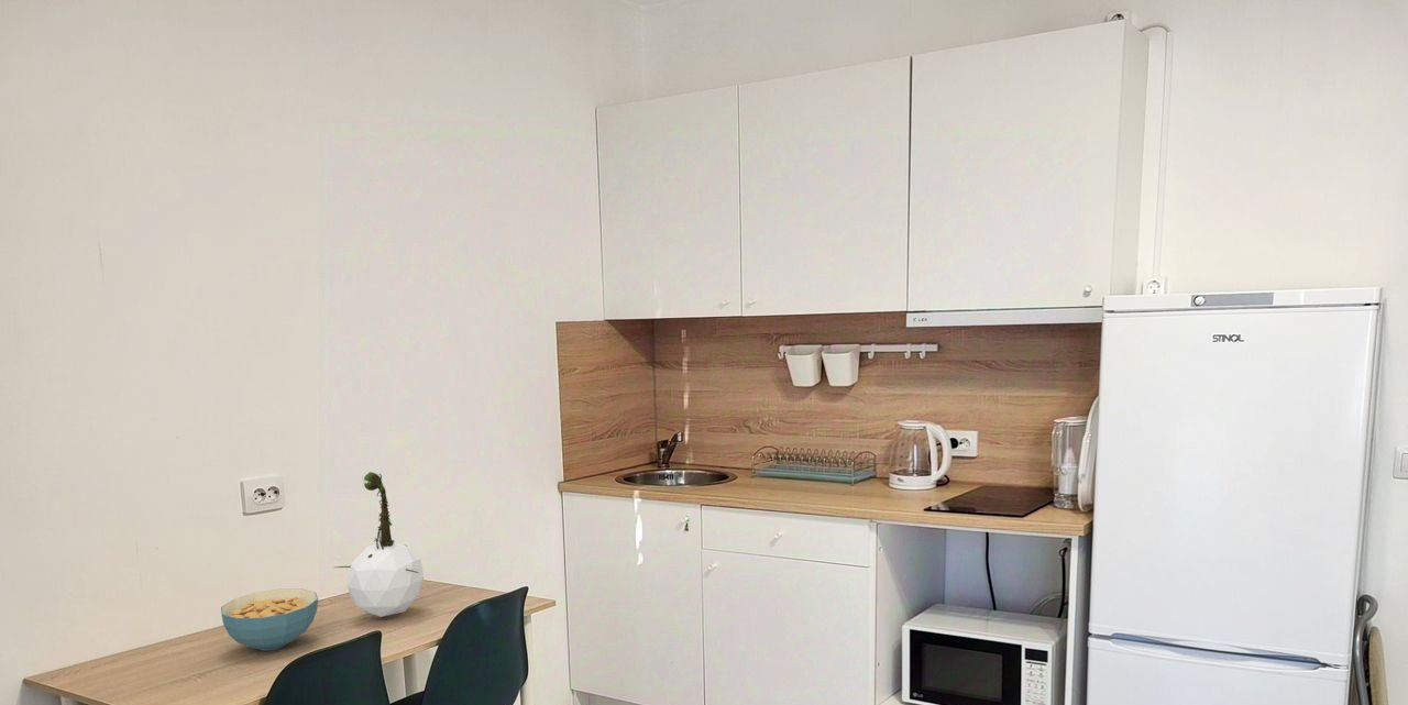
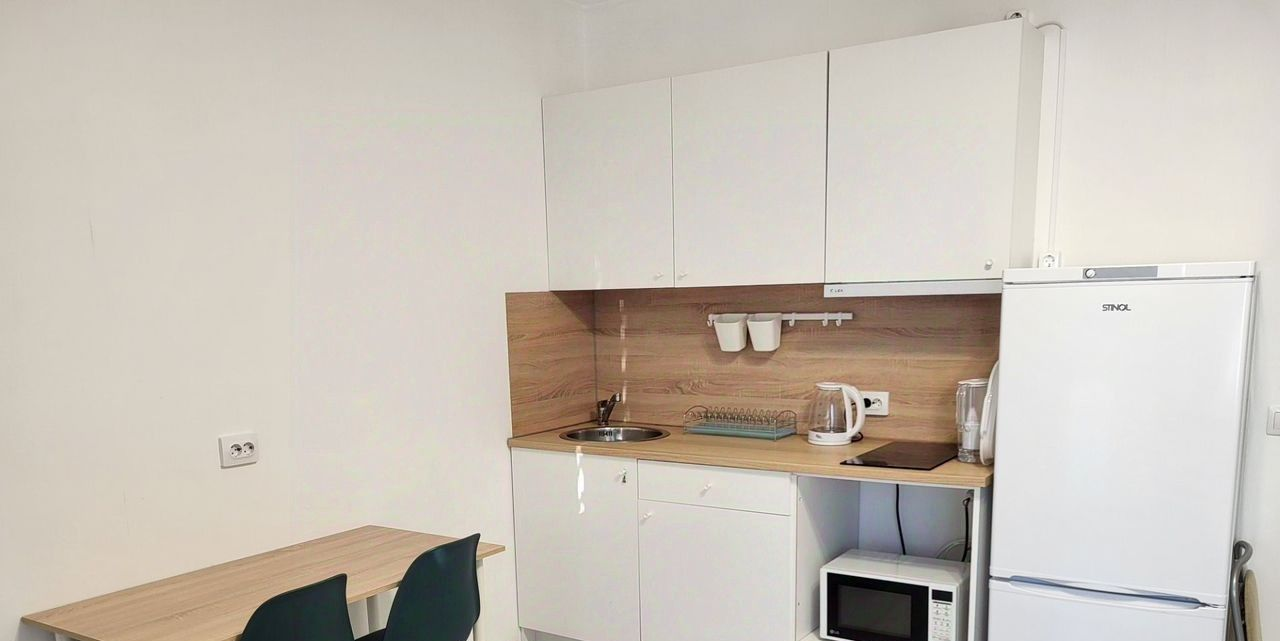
- plant [334,471,425,618]
- cereal bowl [220,587,319,652]
